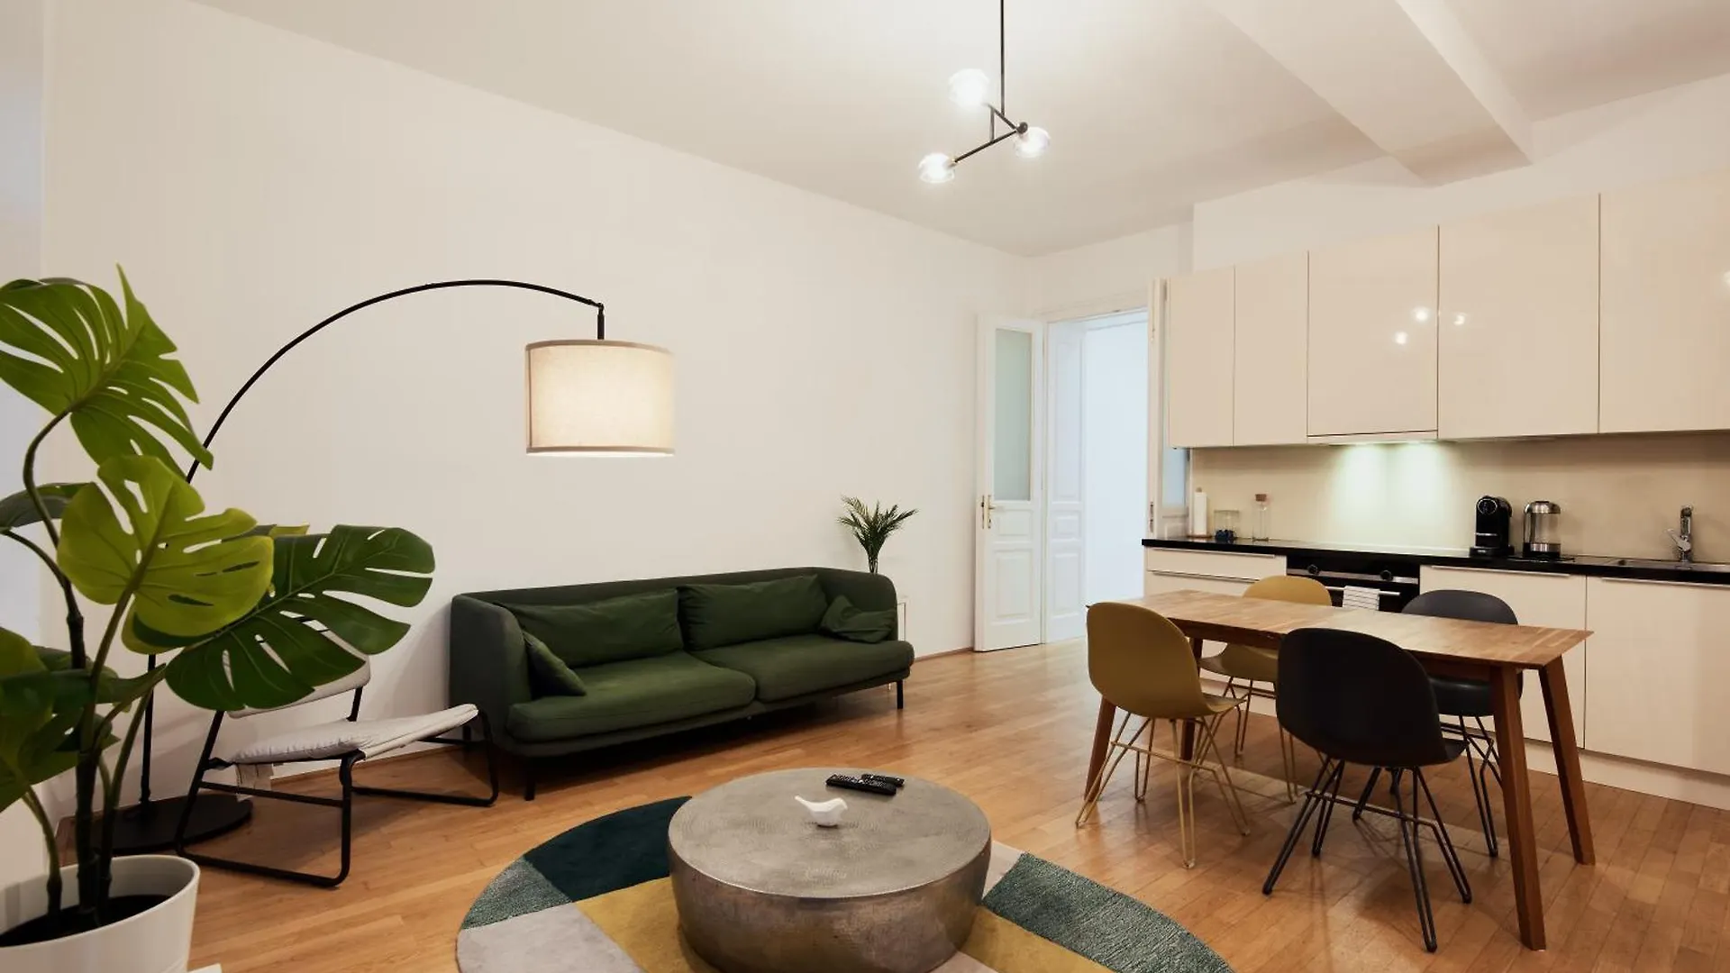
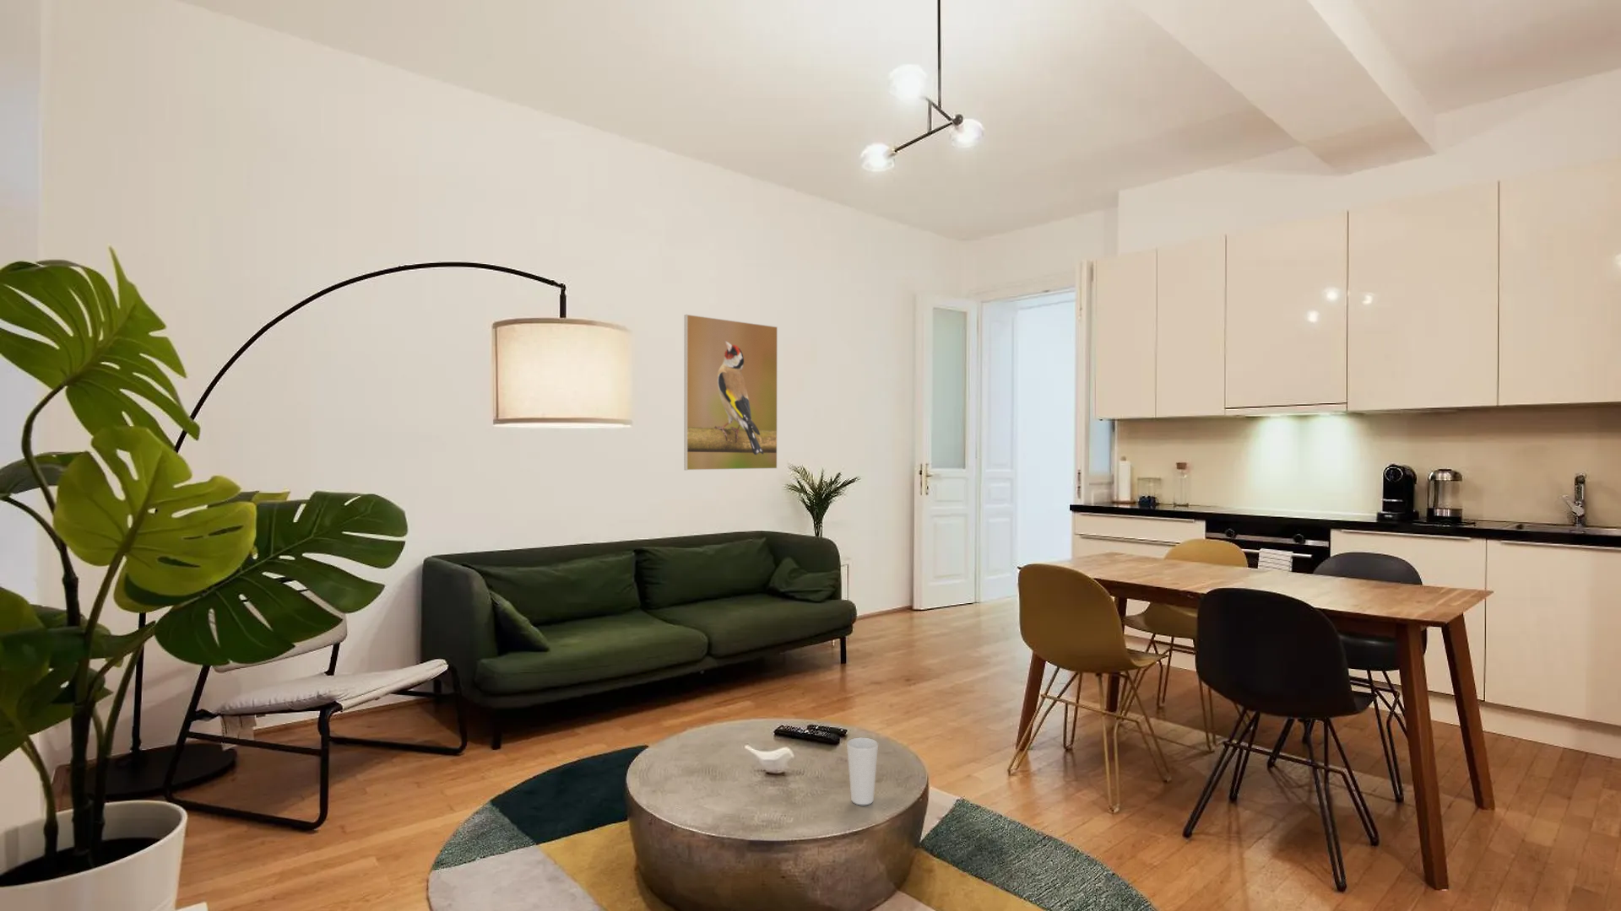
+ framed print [684,314,778,471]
+ cup [846,736,878,805]
